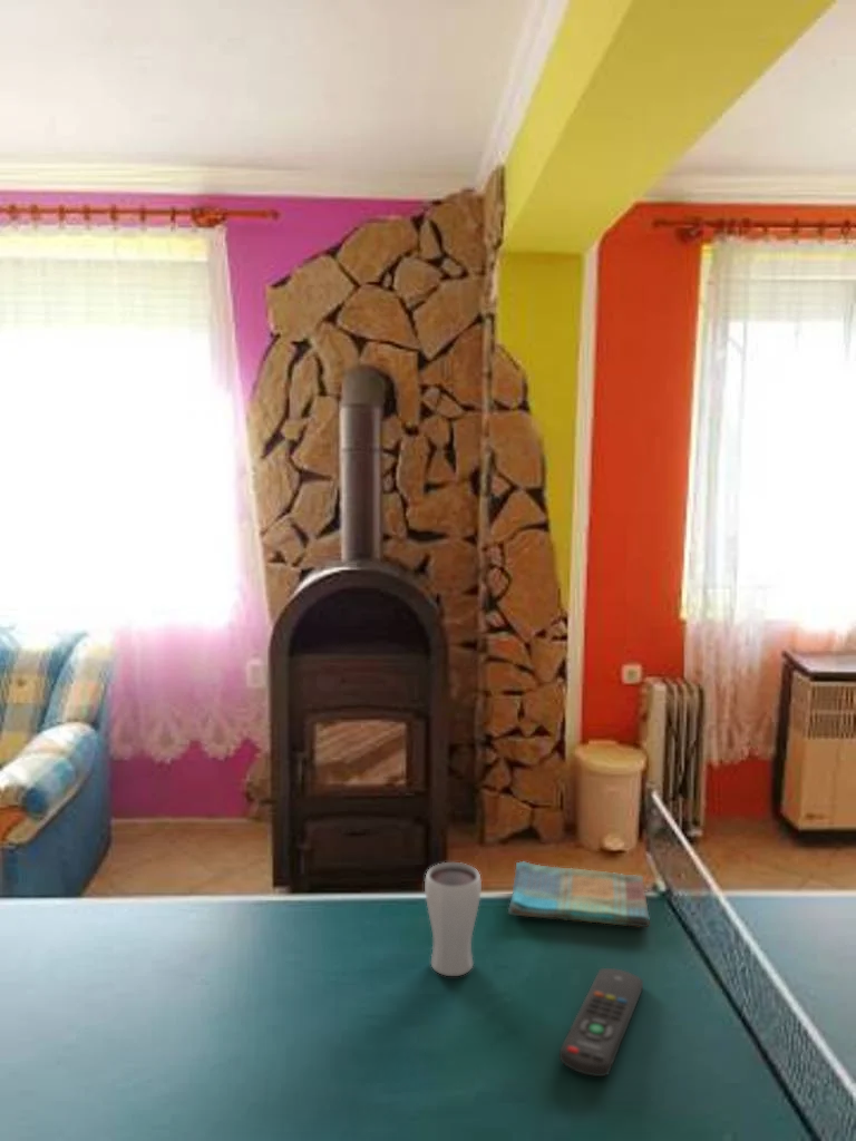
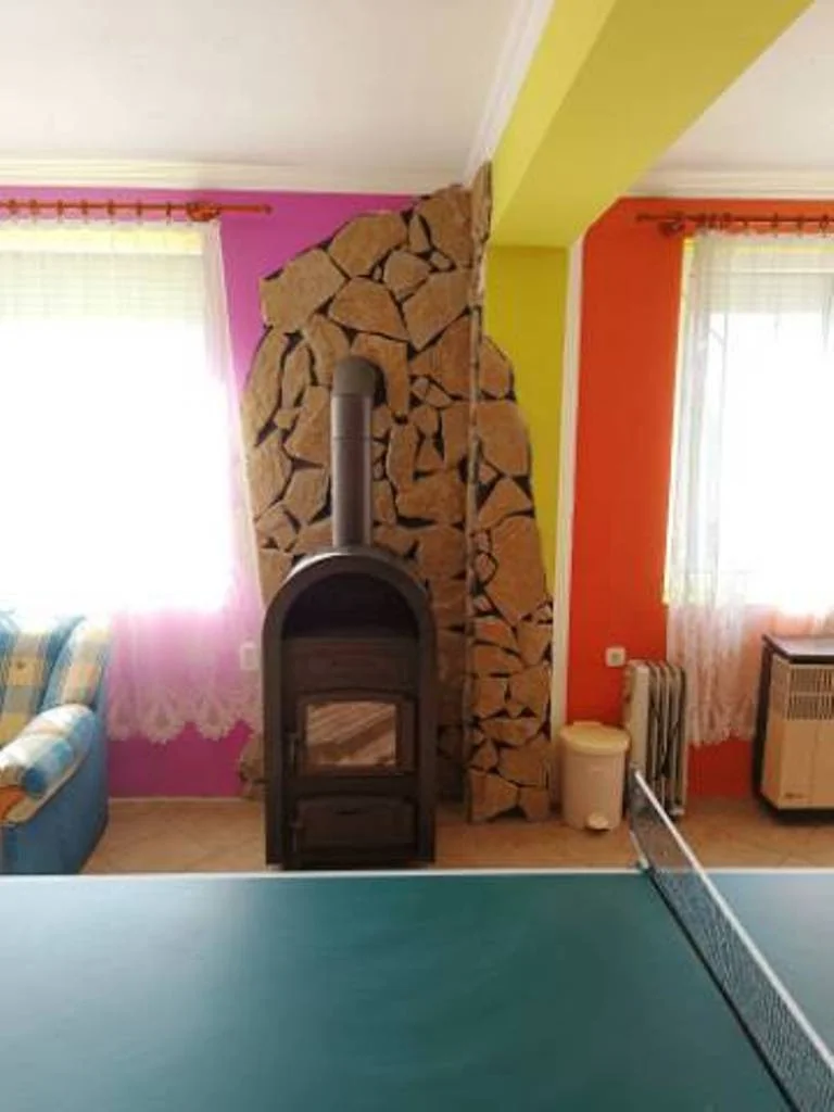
- dish towel [507,860,651,928]
- drinking glass [424,861,483,977]
- remote control [558,967,644,1077]
